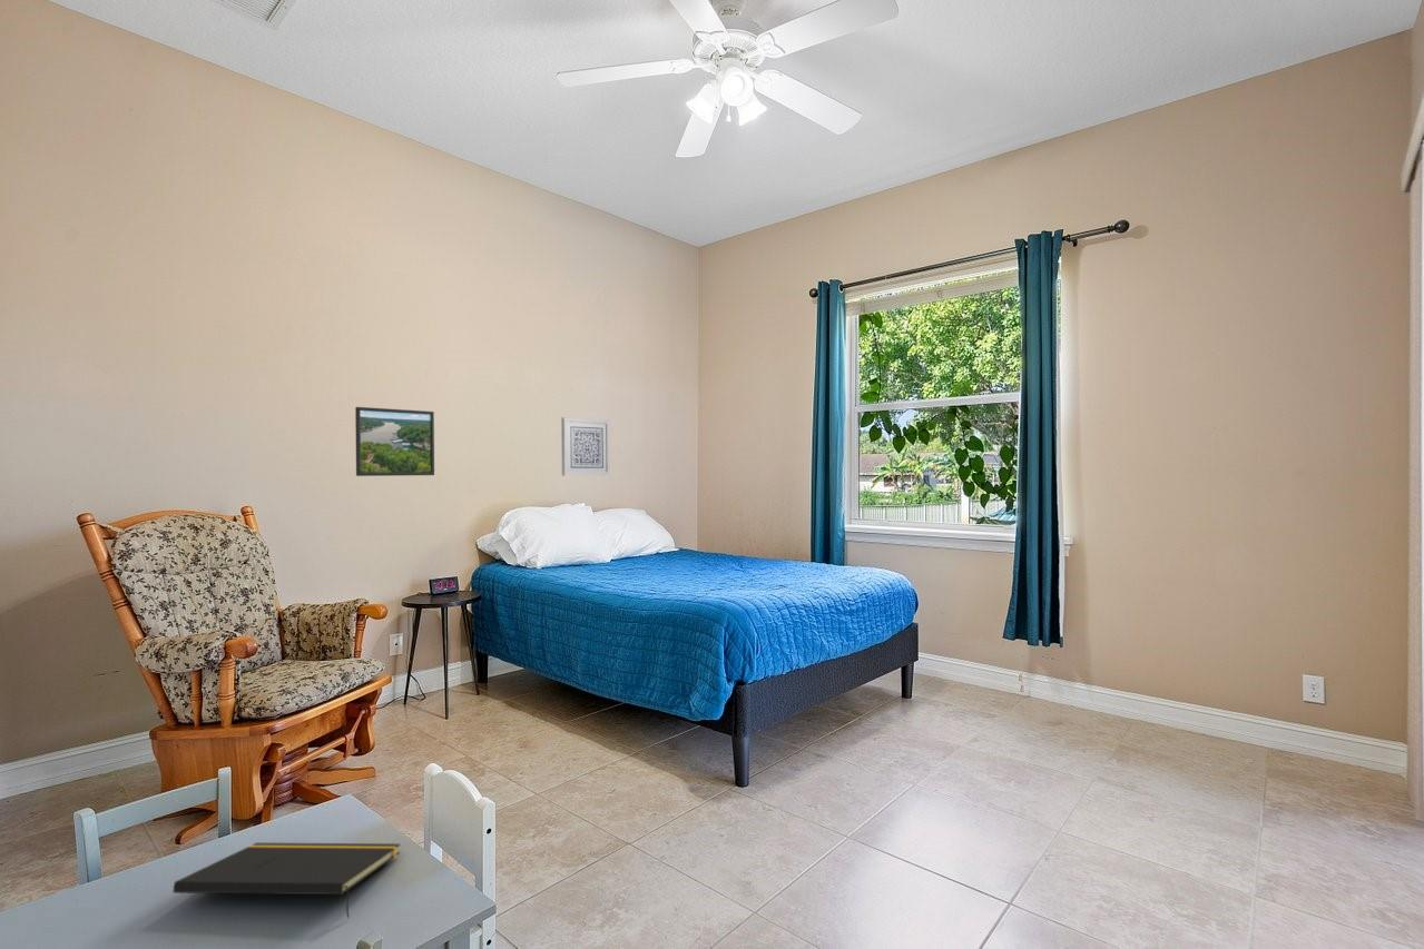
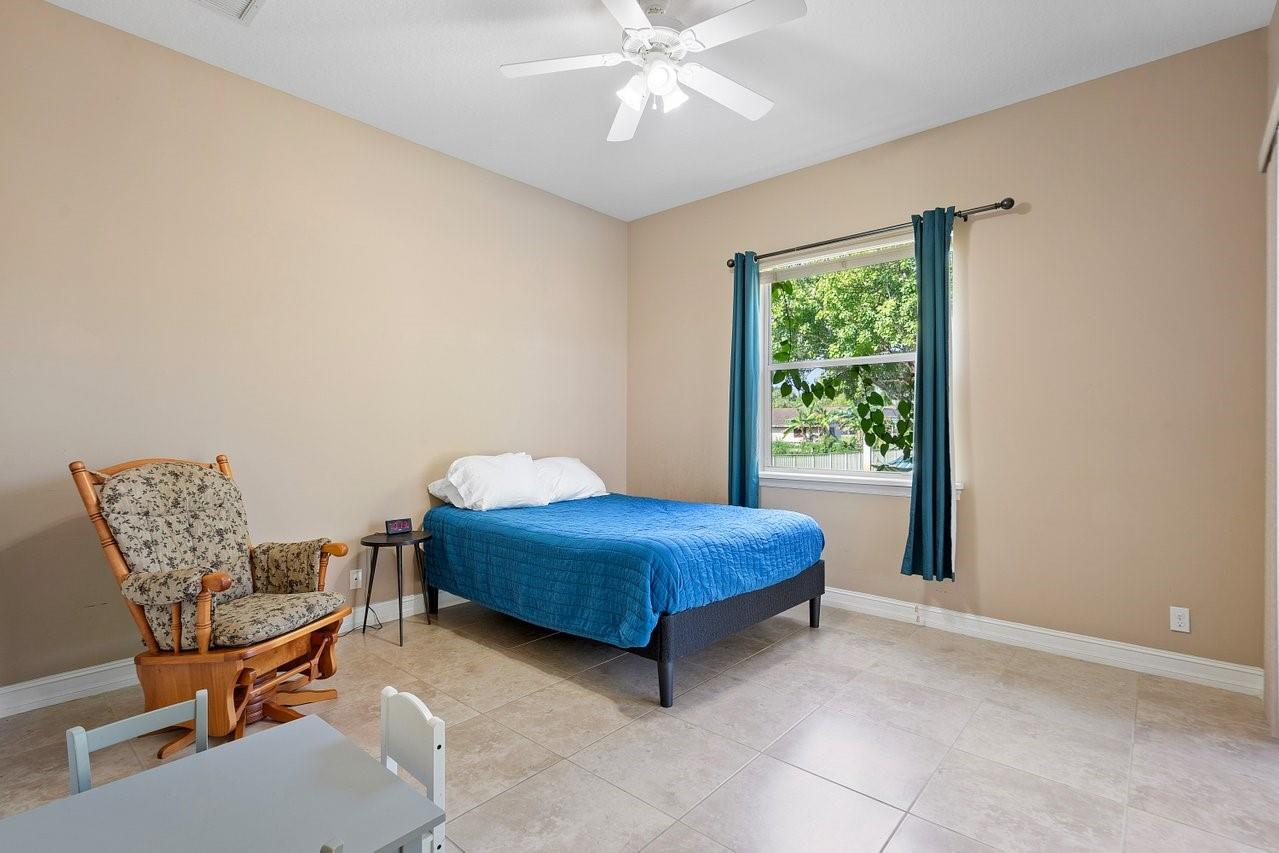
- wall art [560,416,611,477]
- notepad [173,842,401,919]
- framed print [354,406,435,477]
